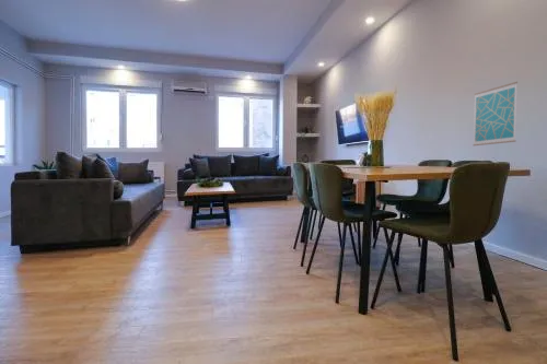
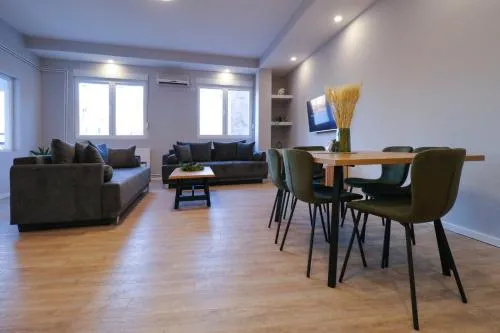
- wall art [472,81,519,146]
